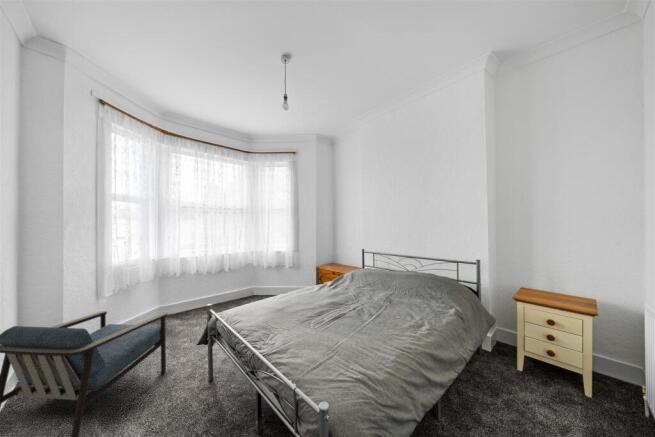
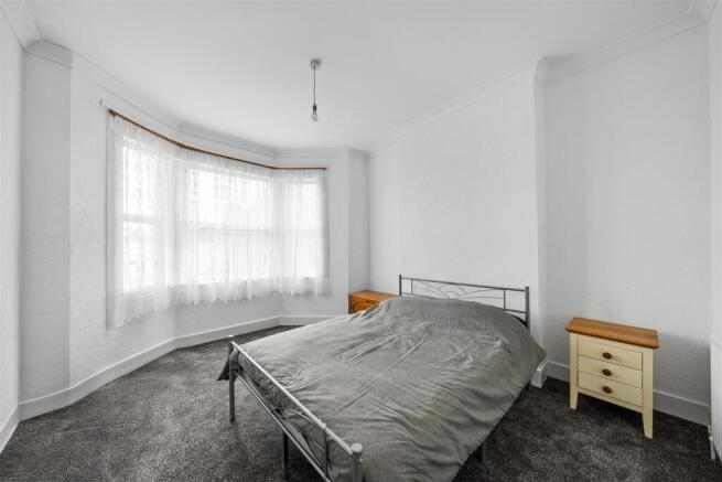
- armchair [0,310,169,437]
